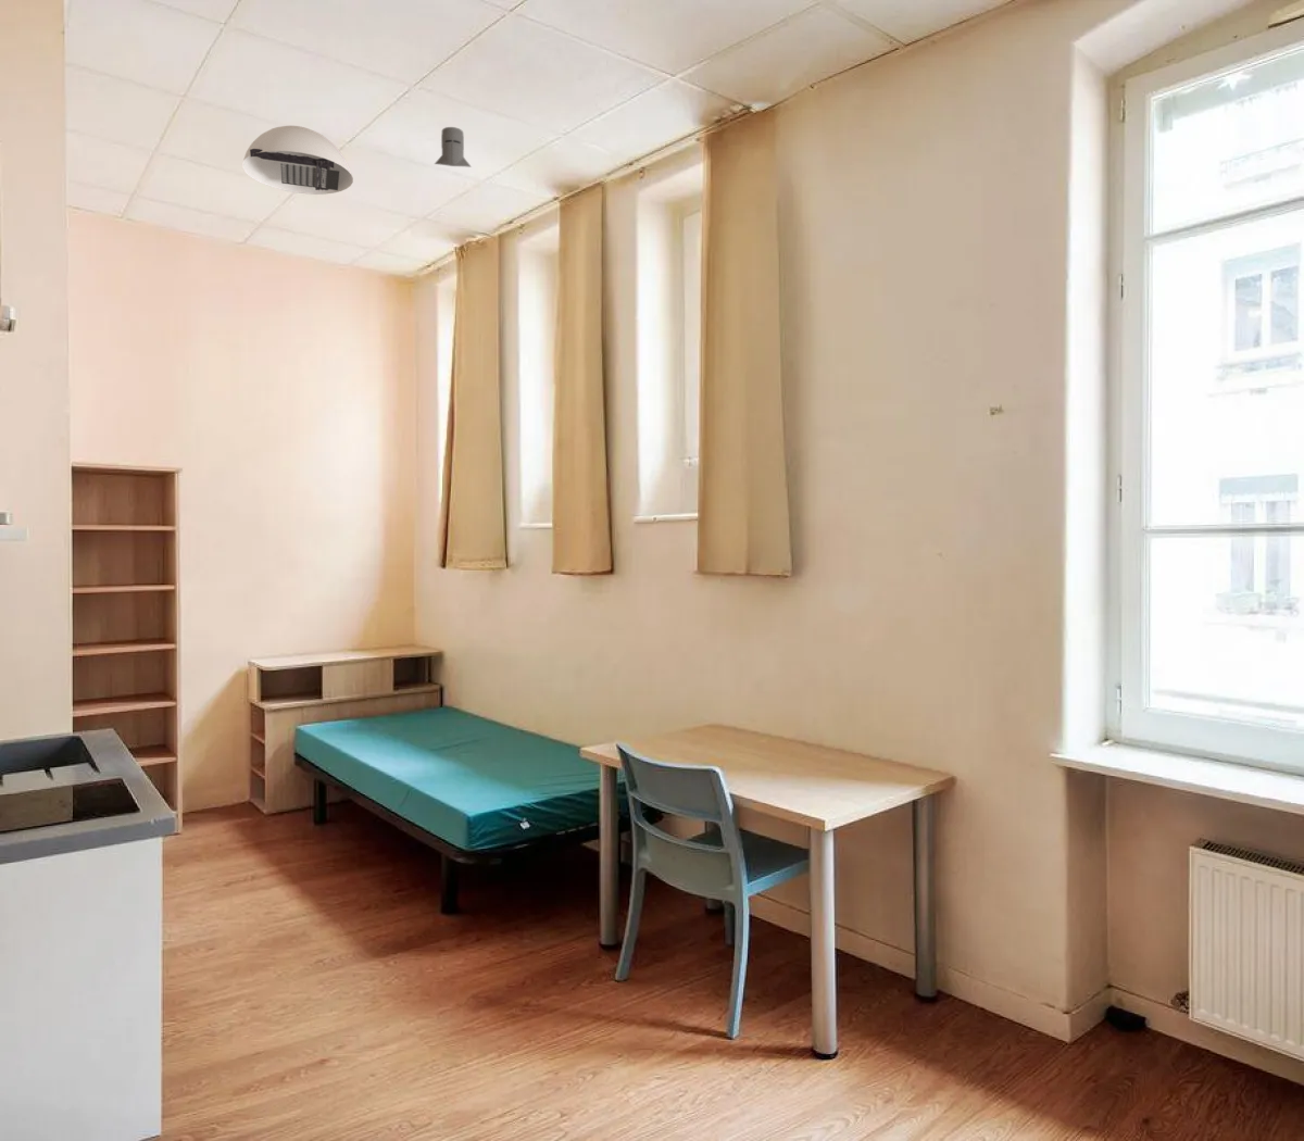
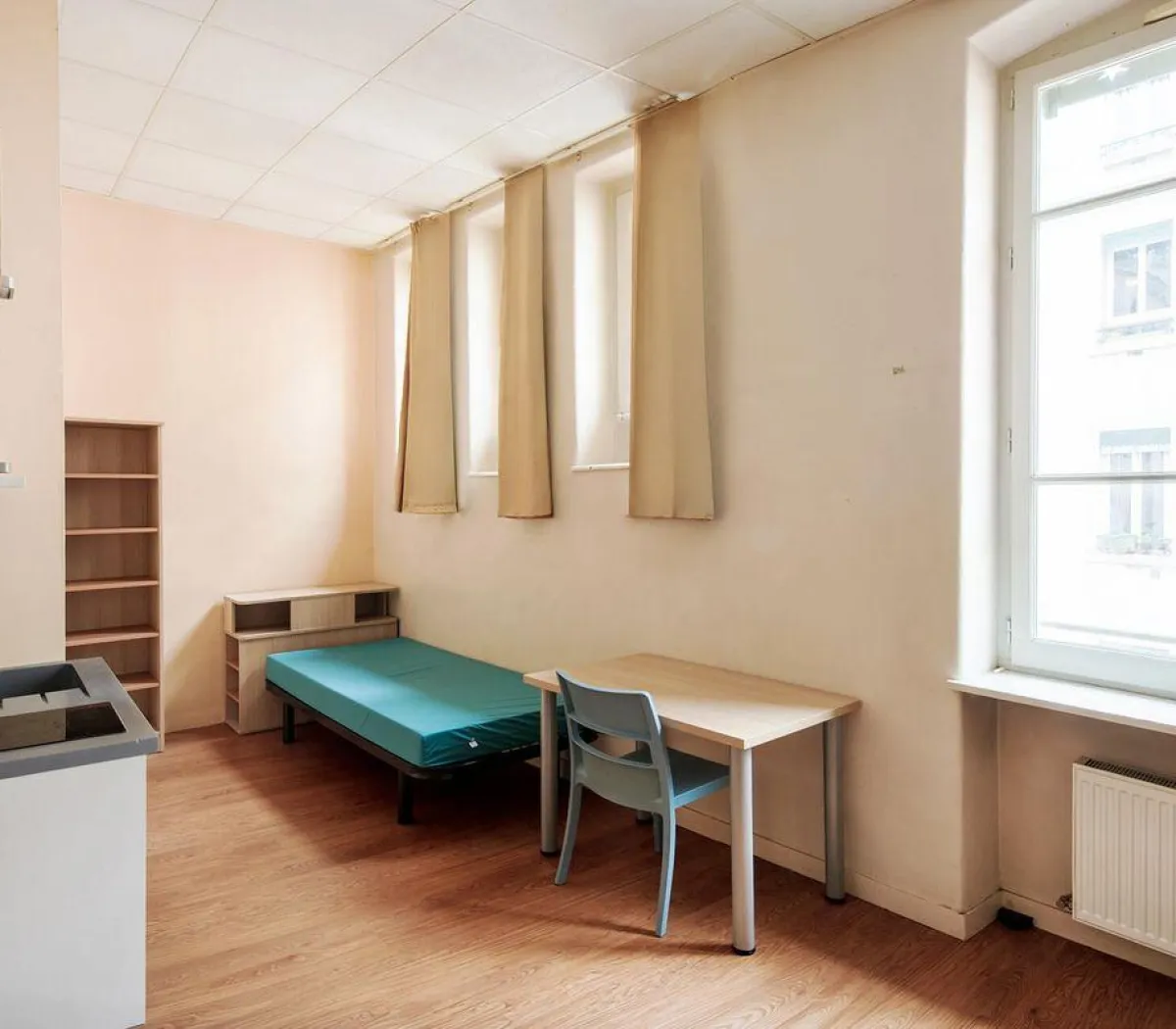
- knight helmet [434,126,472,169]
- ceiling light [242,125,354,195]
